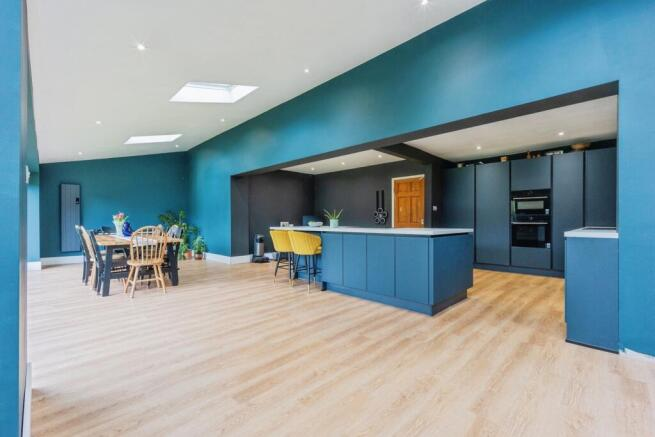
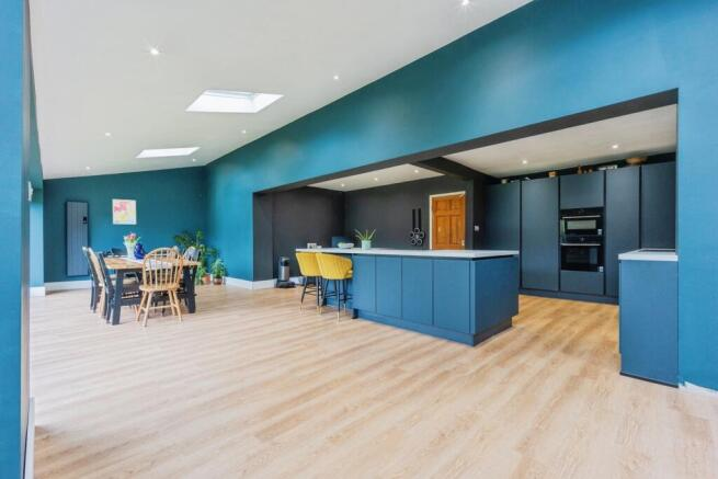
+ wall art [112,198,137,225]
